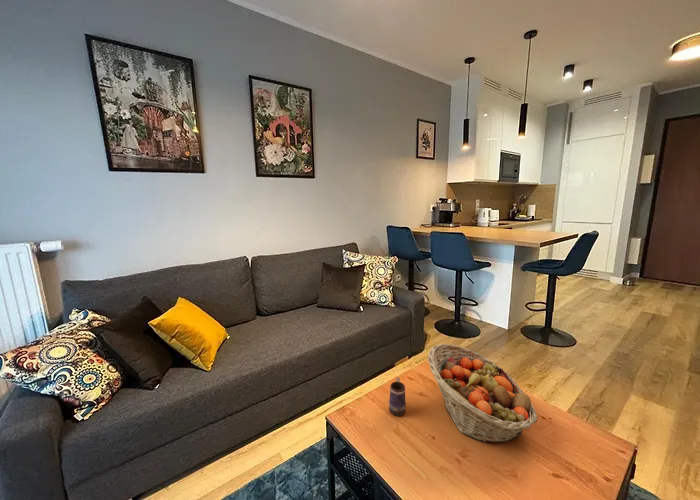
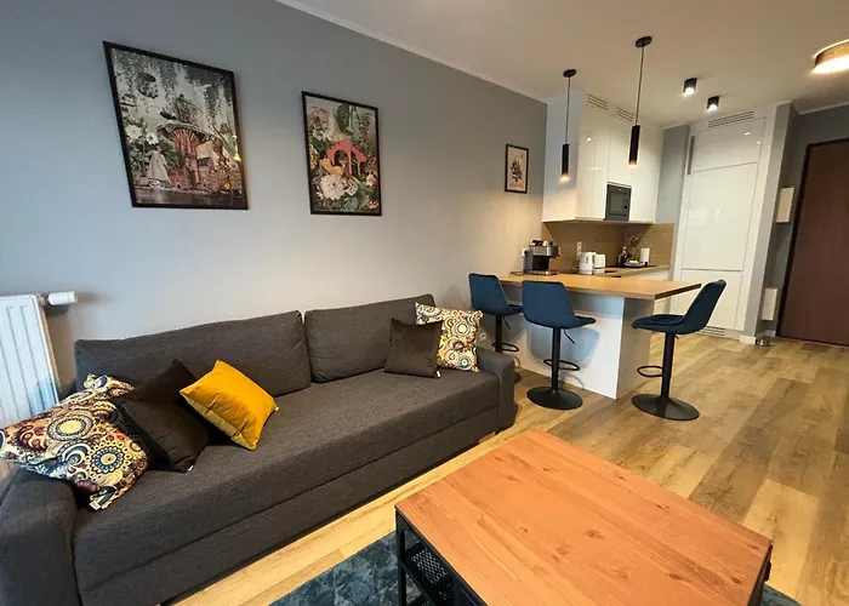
- mug [388,376,407,417]
- fruit basket [426,343,538,443]
